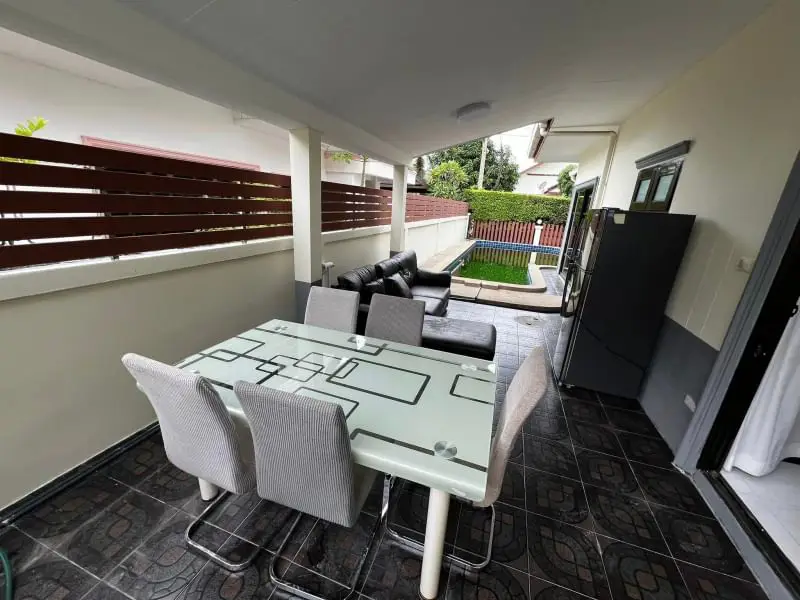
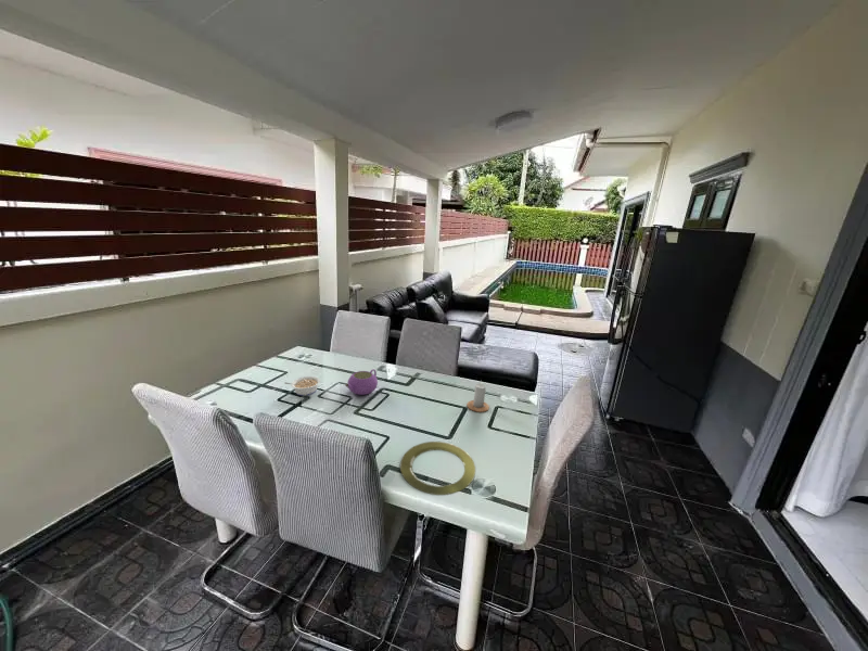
+ teapot [344,368,379,396]
+ legume [283,375,321,397]
+ plate [399,441,476,496]
+ candle [465,381,490,413]
